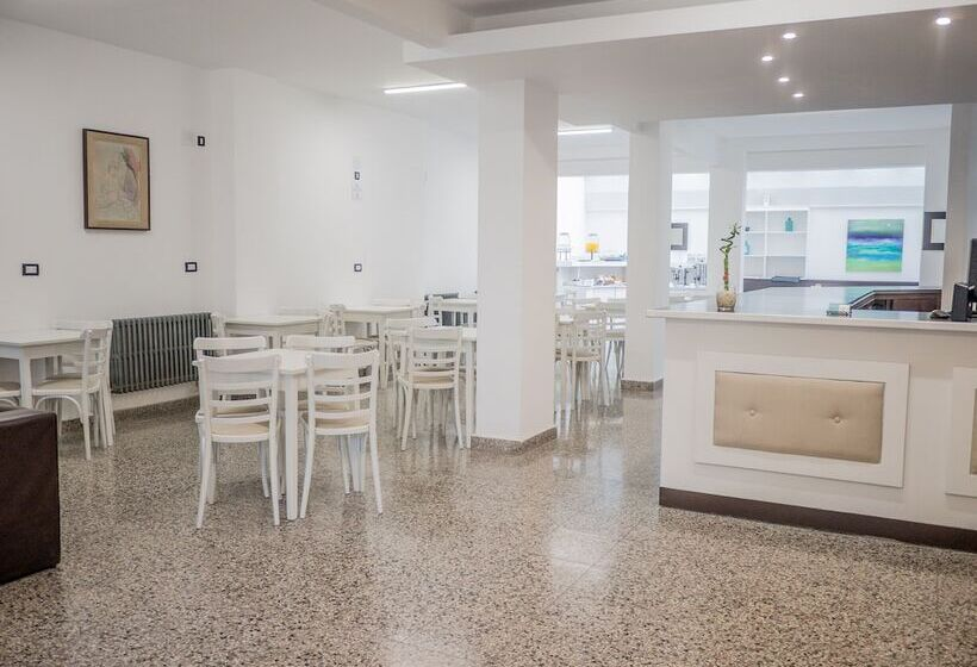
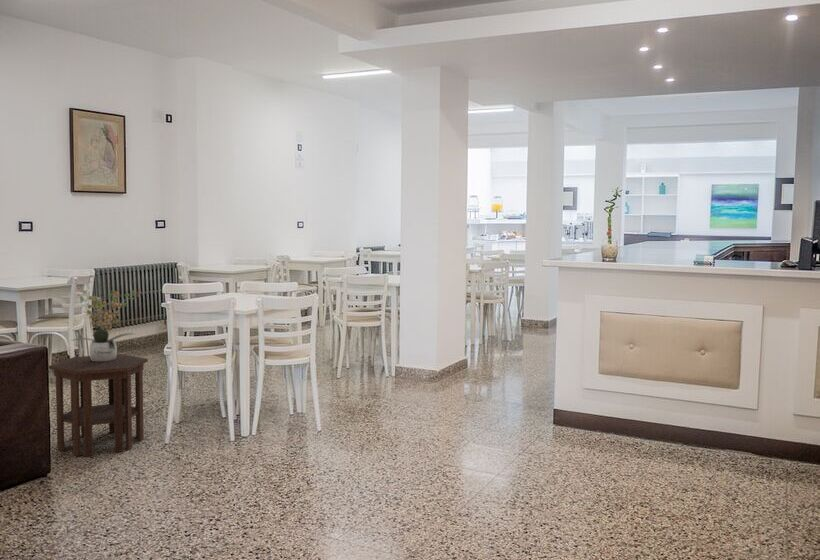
+ potted plant [70,287,142,362]
+ side table [48,353,149,457]
